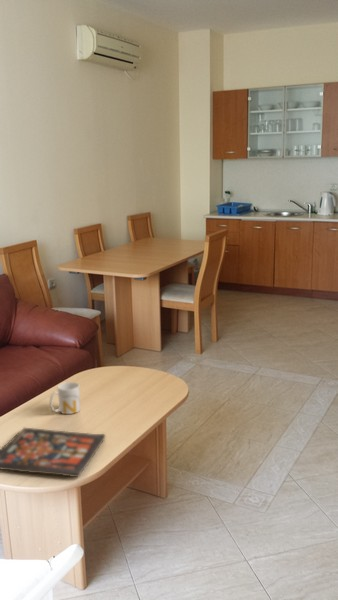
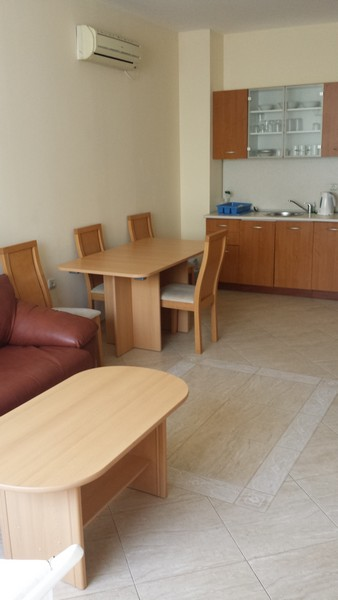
- mug [49,381,81,415]
- board game [0,427,106,478]
